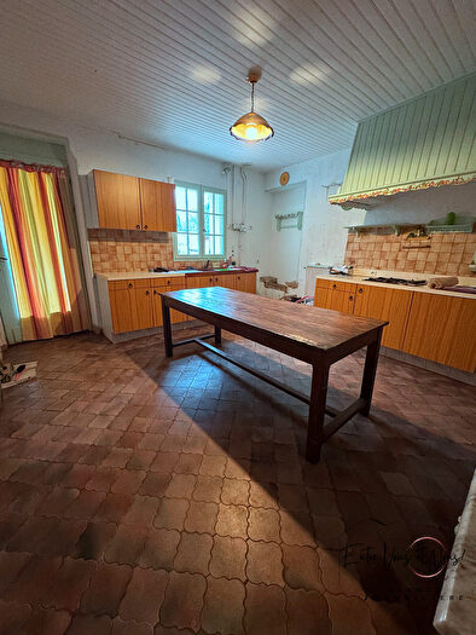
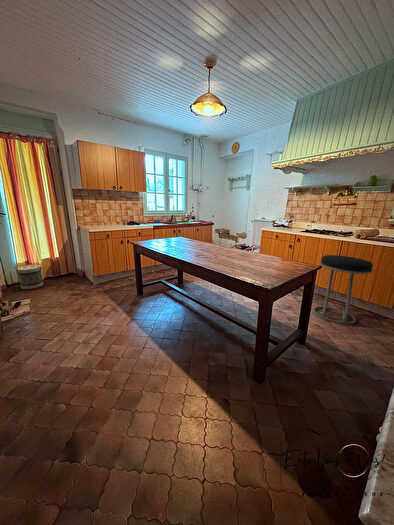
+ basket [15,264,44,290]
+ stool [312,254,374,325]
